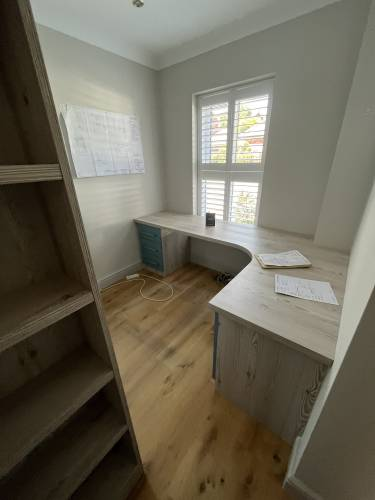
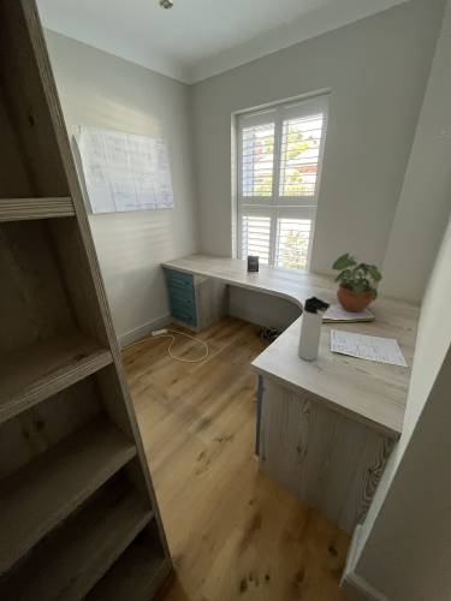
+ potted plant [331,251,384,313]
+ thermos bottle [297,296,331,362]
